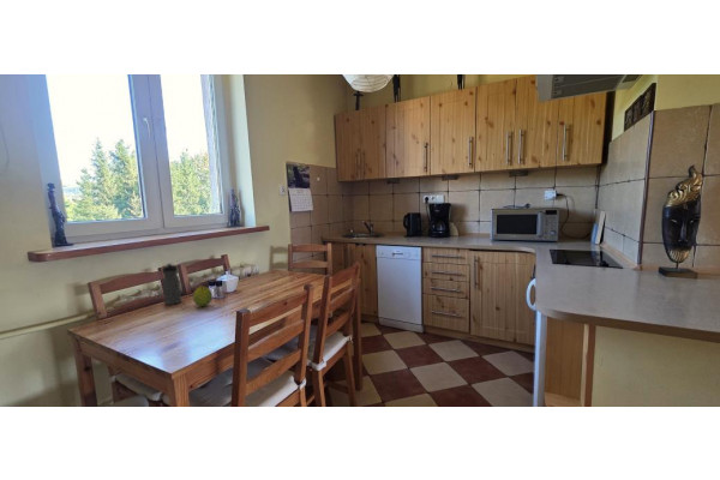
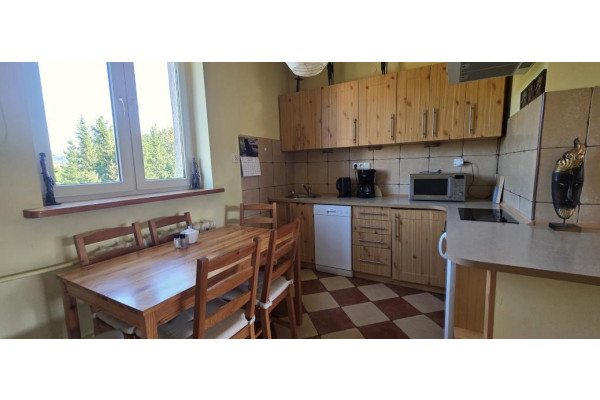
- water bottle [161,262,182,306]
- fruit [192,286,214,307]
